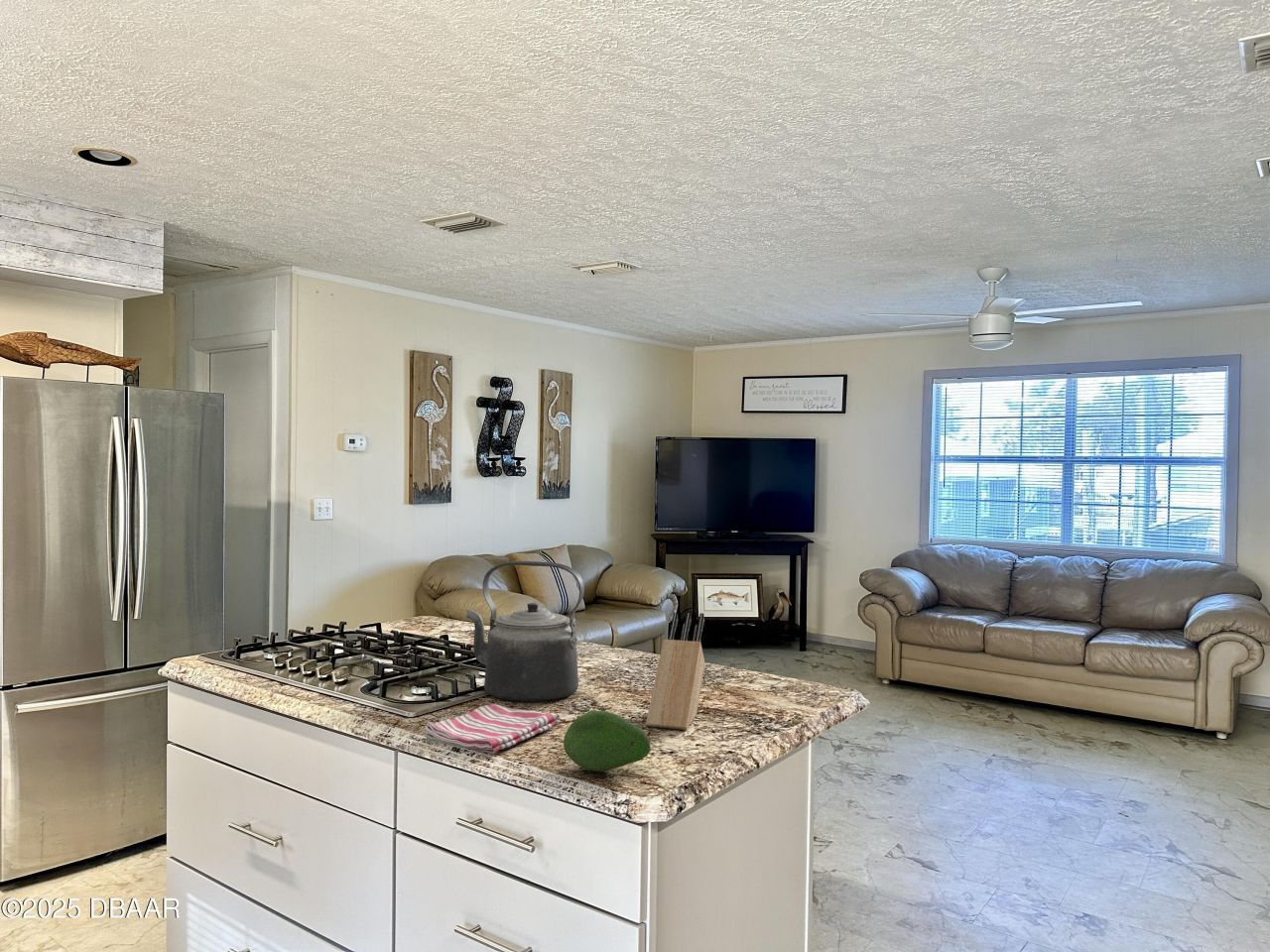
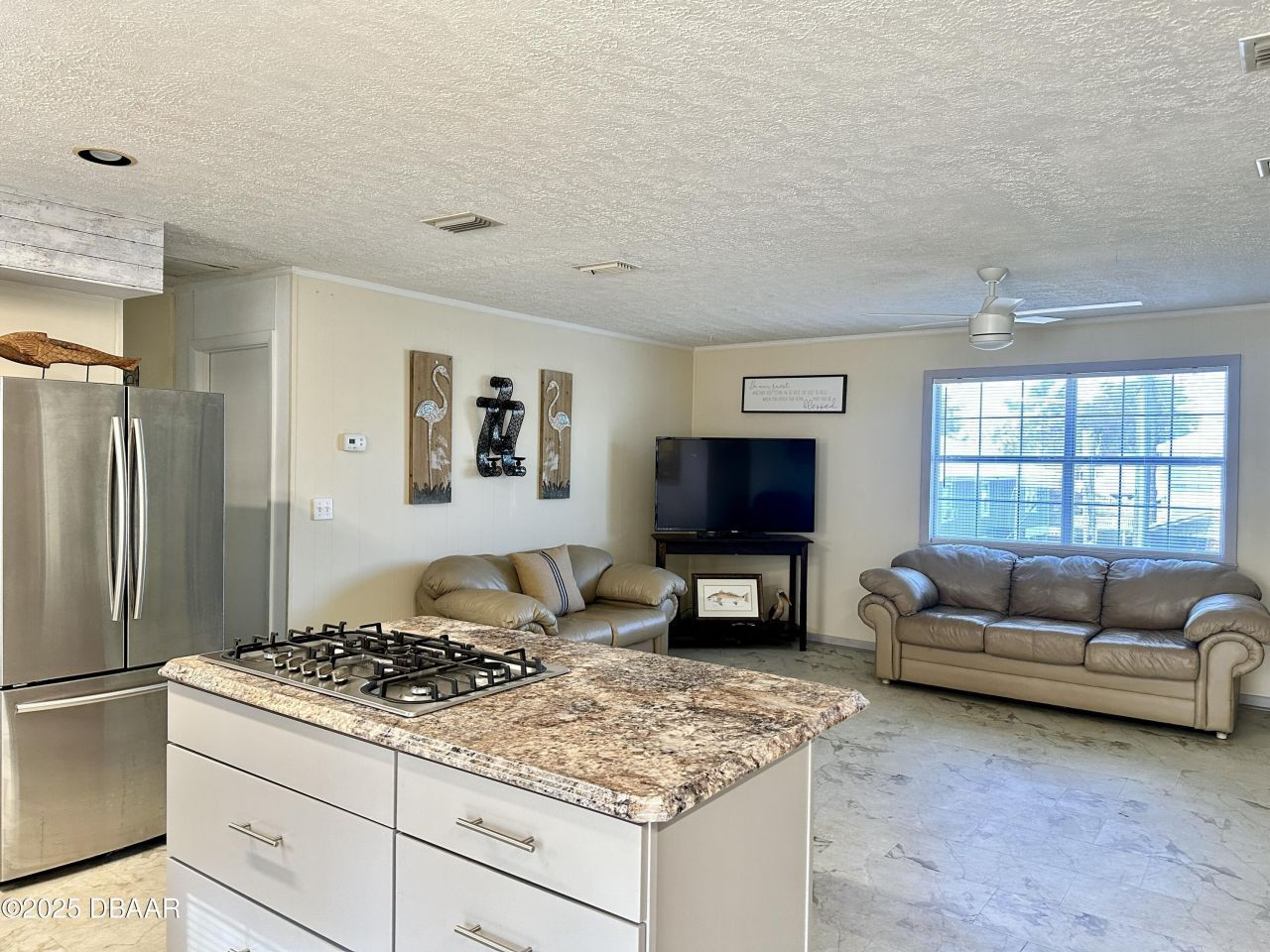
- dish towel [424,703,562,755]
- knife block [645,612,705,731]
- fruit [563,710,652,773]
- kettle [465,560,585,702]
